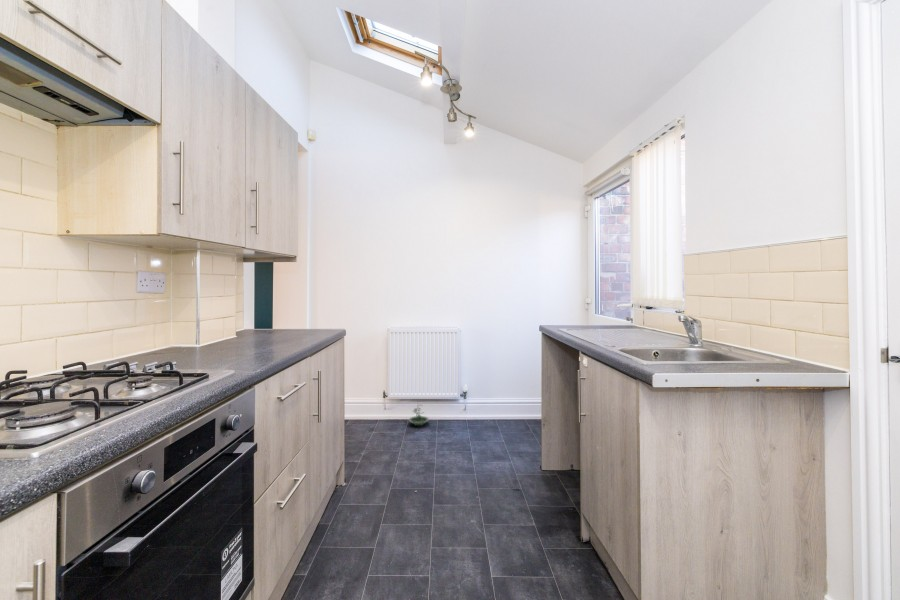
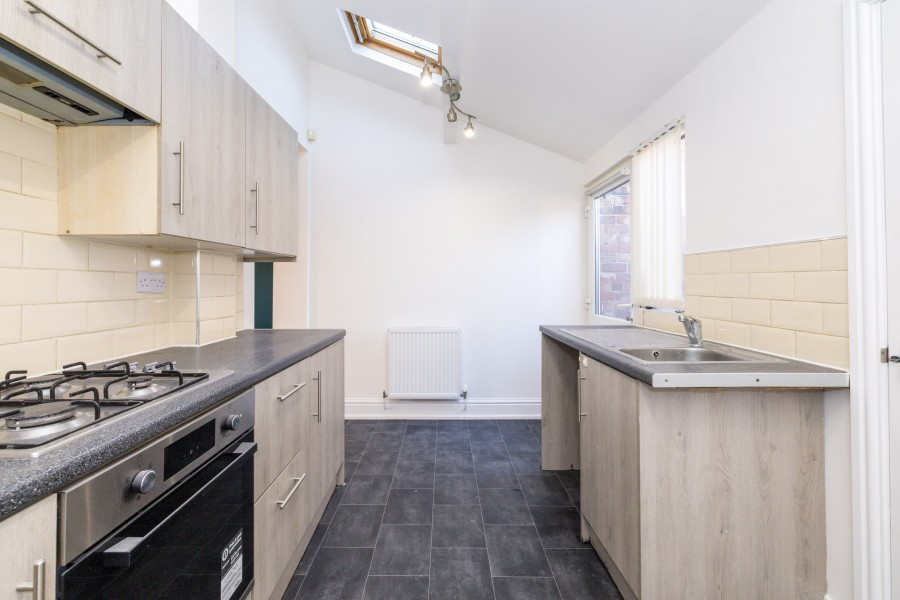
- terrarium [407,403,430,427]
